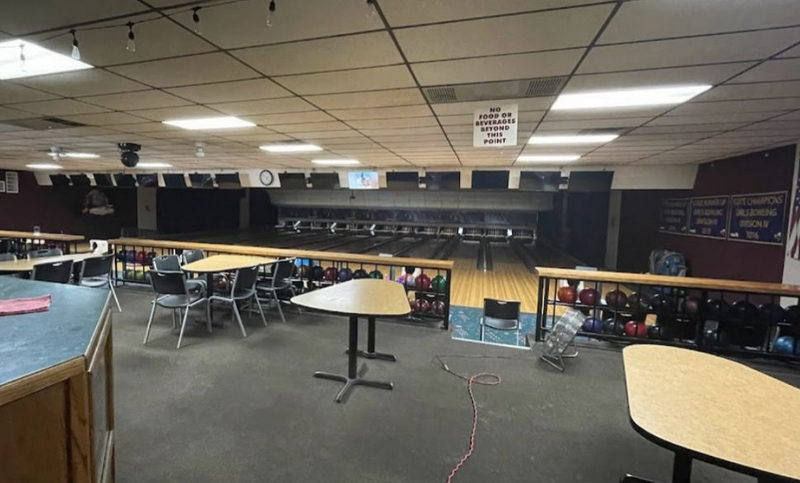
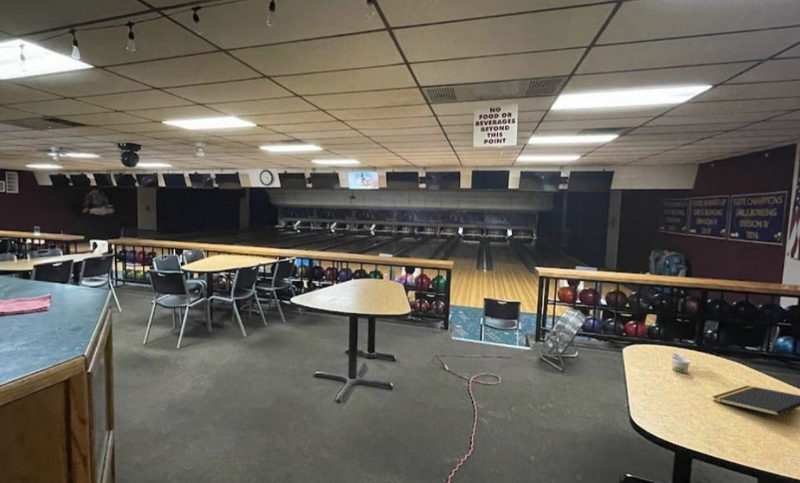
+ paper cup [670,353,691,374]
+ notepad [711,385,800,417]
